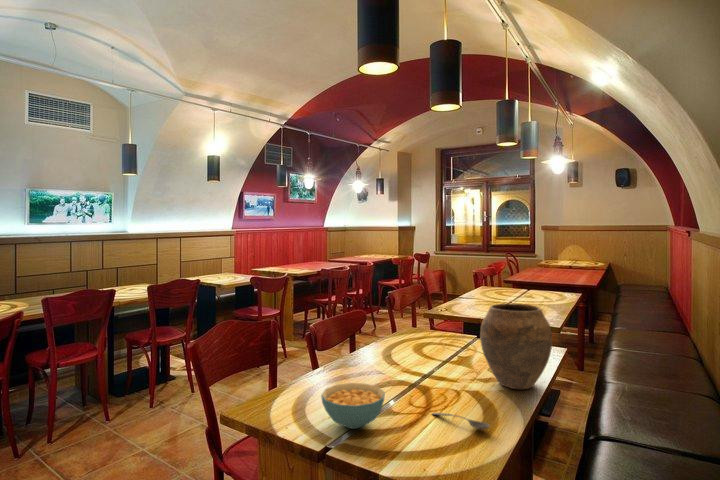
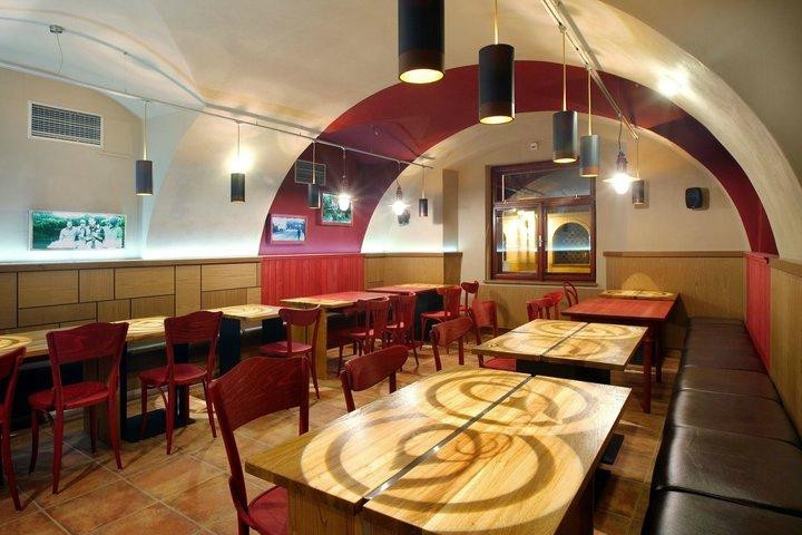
- cereal bowl [320,382,386,430]
- soupspoon [431,412,491,430]
- vase [479,303,553,390]
